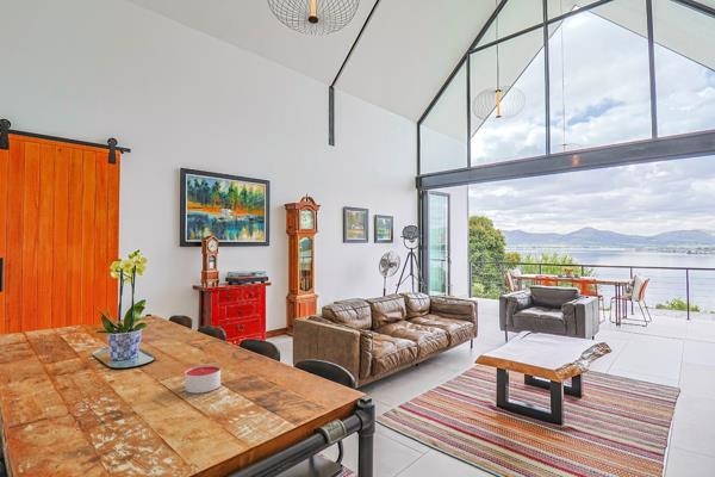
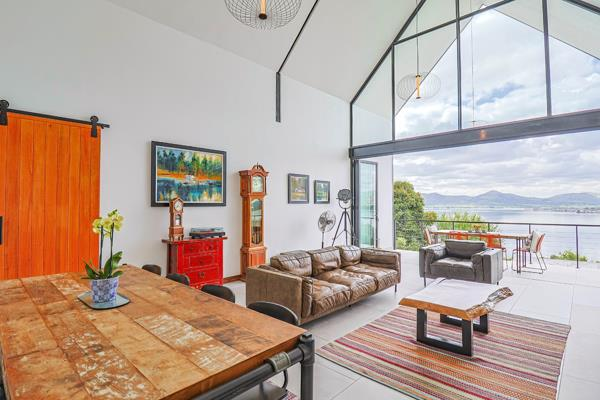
- candle [184,364,222,395]
